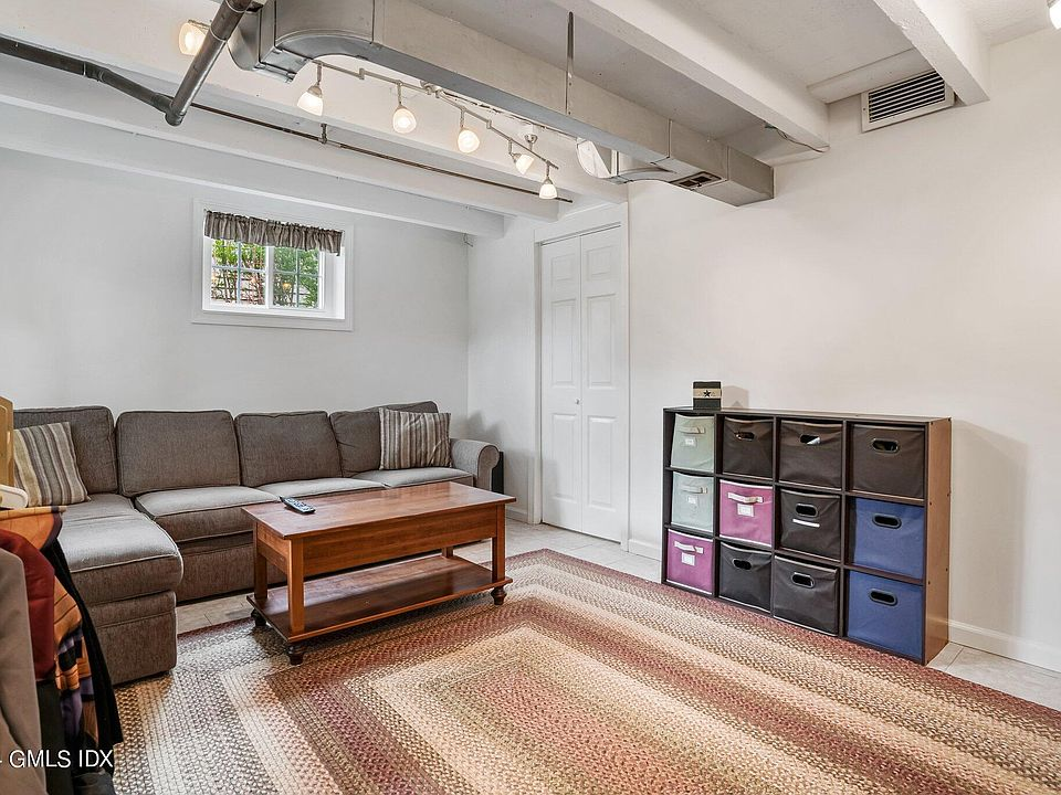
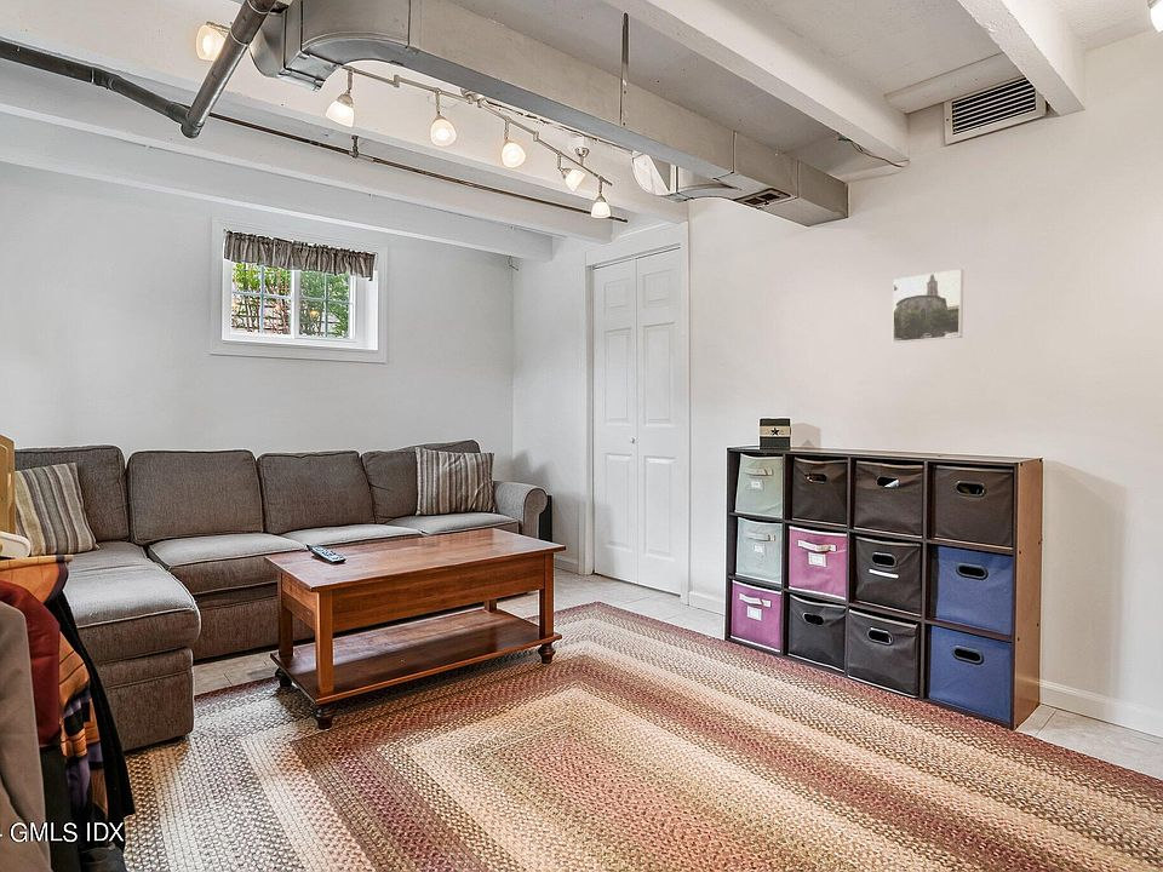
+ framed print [892,268,964,344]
